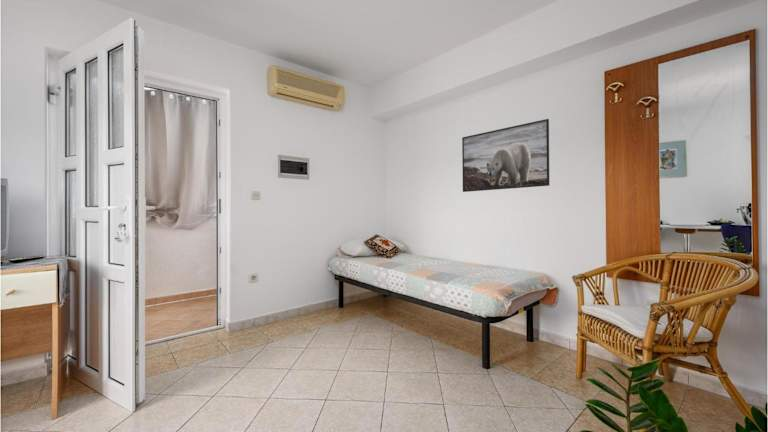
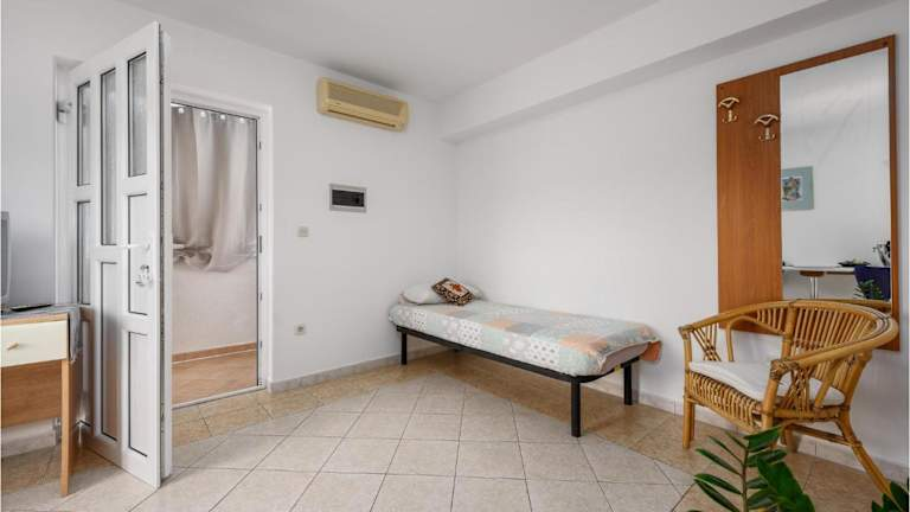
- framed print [461,118,550,193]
